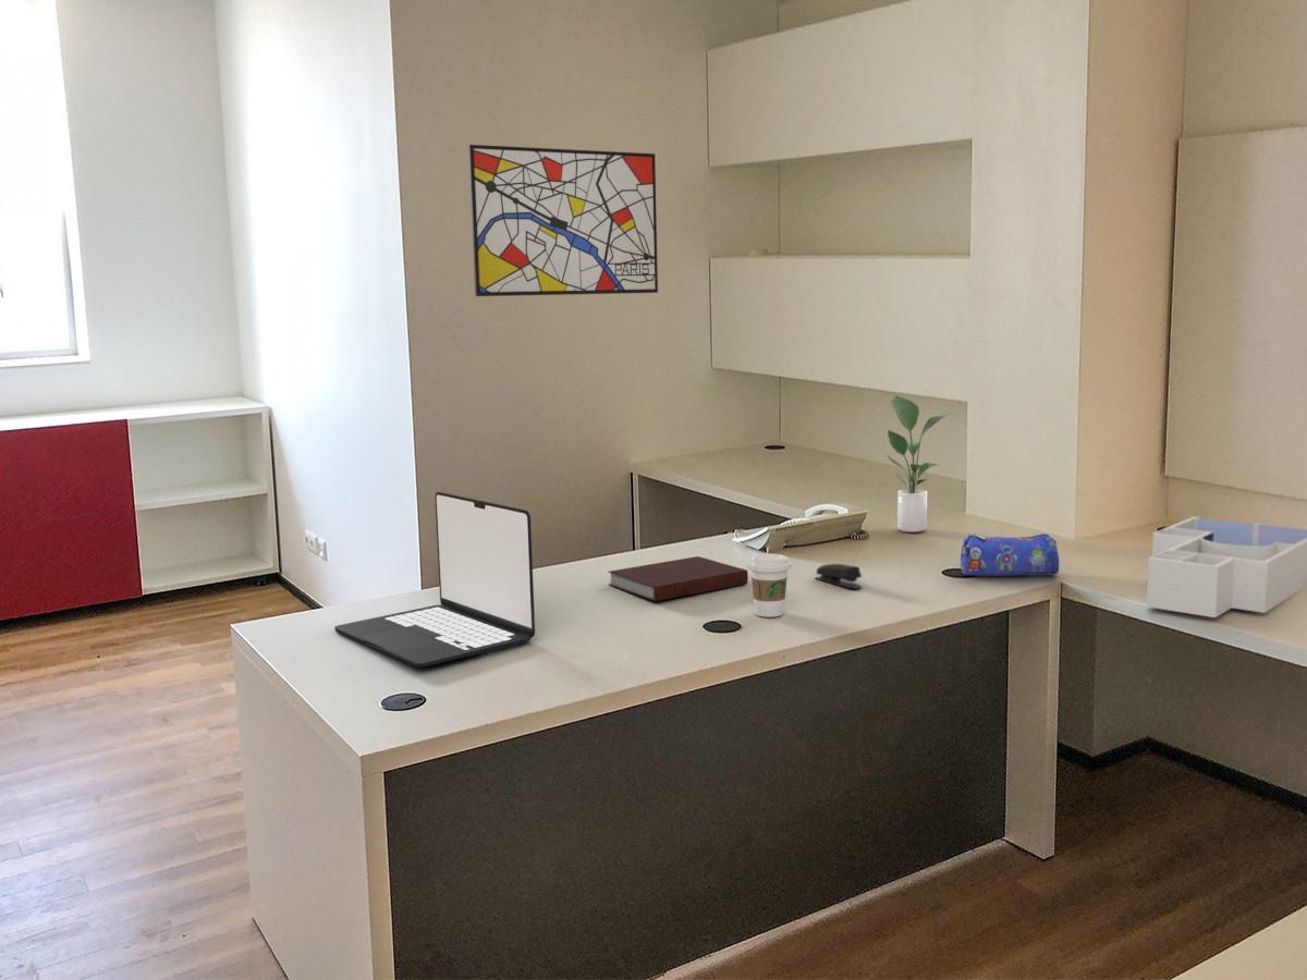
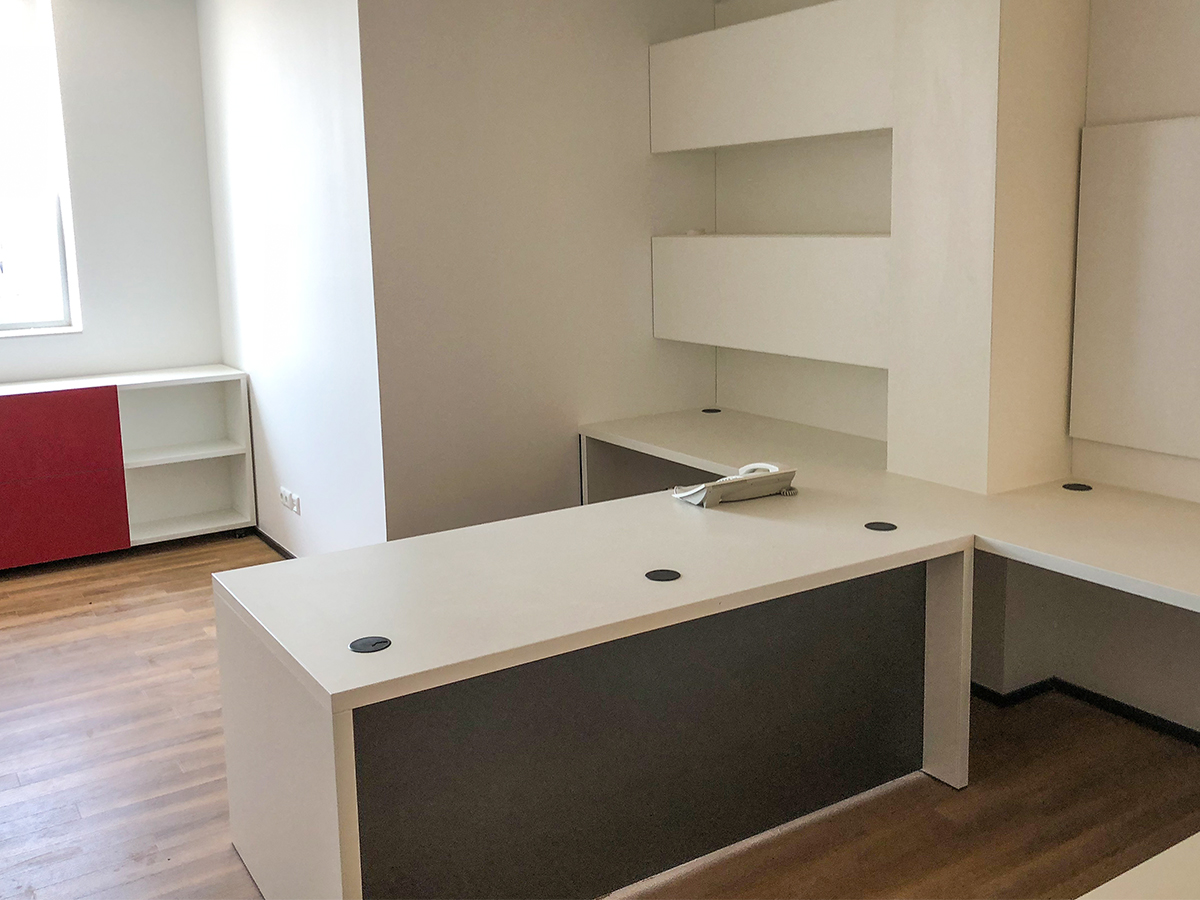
- desk organizer [1146,515,1307,618]
- potted plant [885,394,950,534]
- notebook [607,555,749,602]
- coffee cup [746,552,792,618]
- pencil case [960,532,1061,577]
- stapler [815,563,863,590]
- laptop [333,491,536,667]
- wall art [467,144,659,297]
